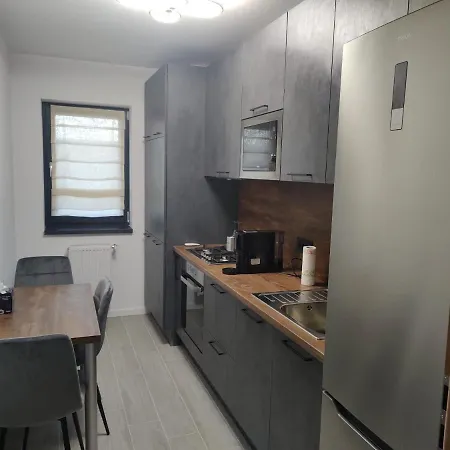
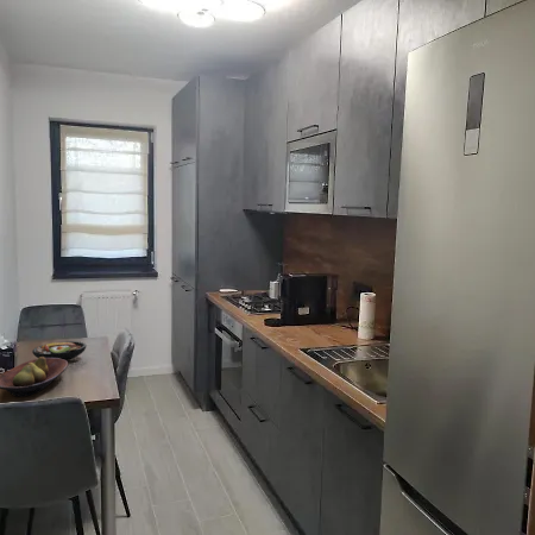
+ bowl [31,340,88,361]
+ fruit bowl [0,357,69,398]
